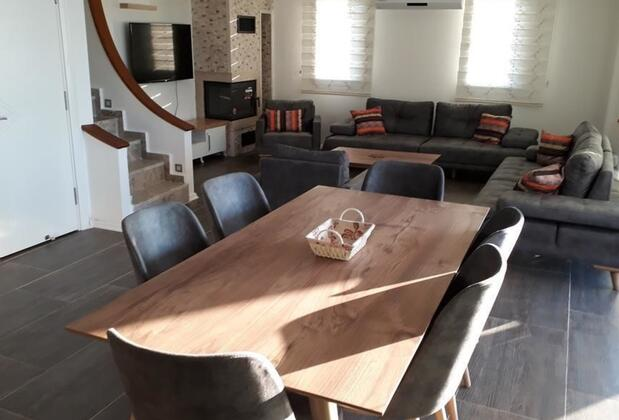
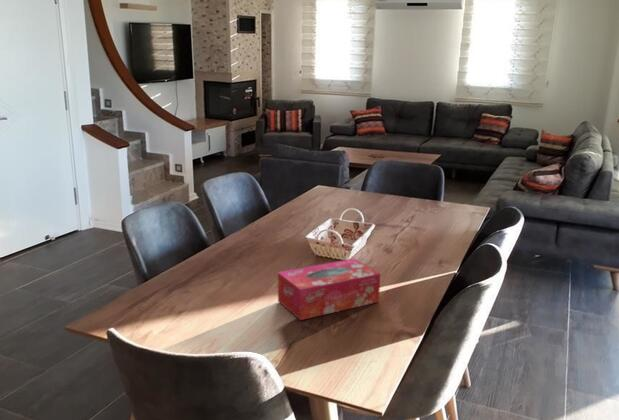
+ tissue box [277,258,381,321]
